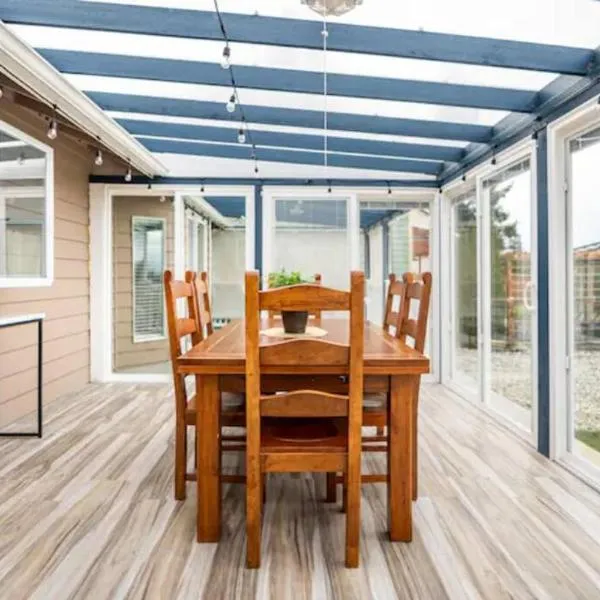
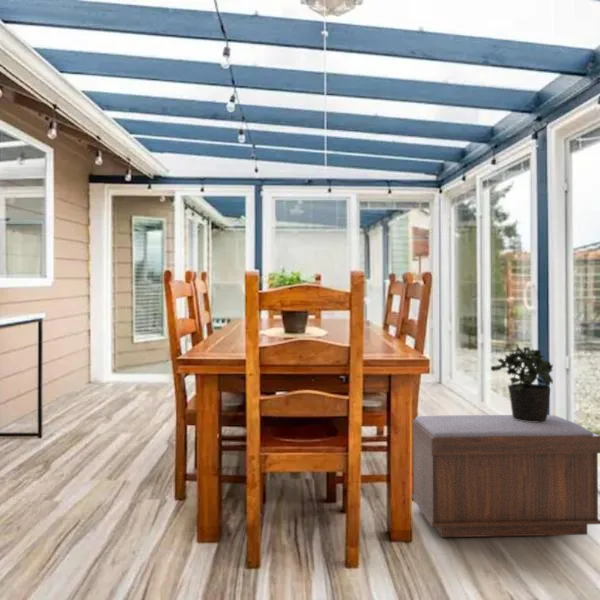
+ potted plant [490,343,554,422]
+ bench [411,414,600,538]
